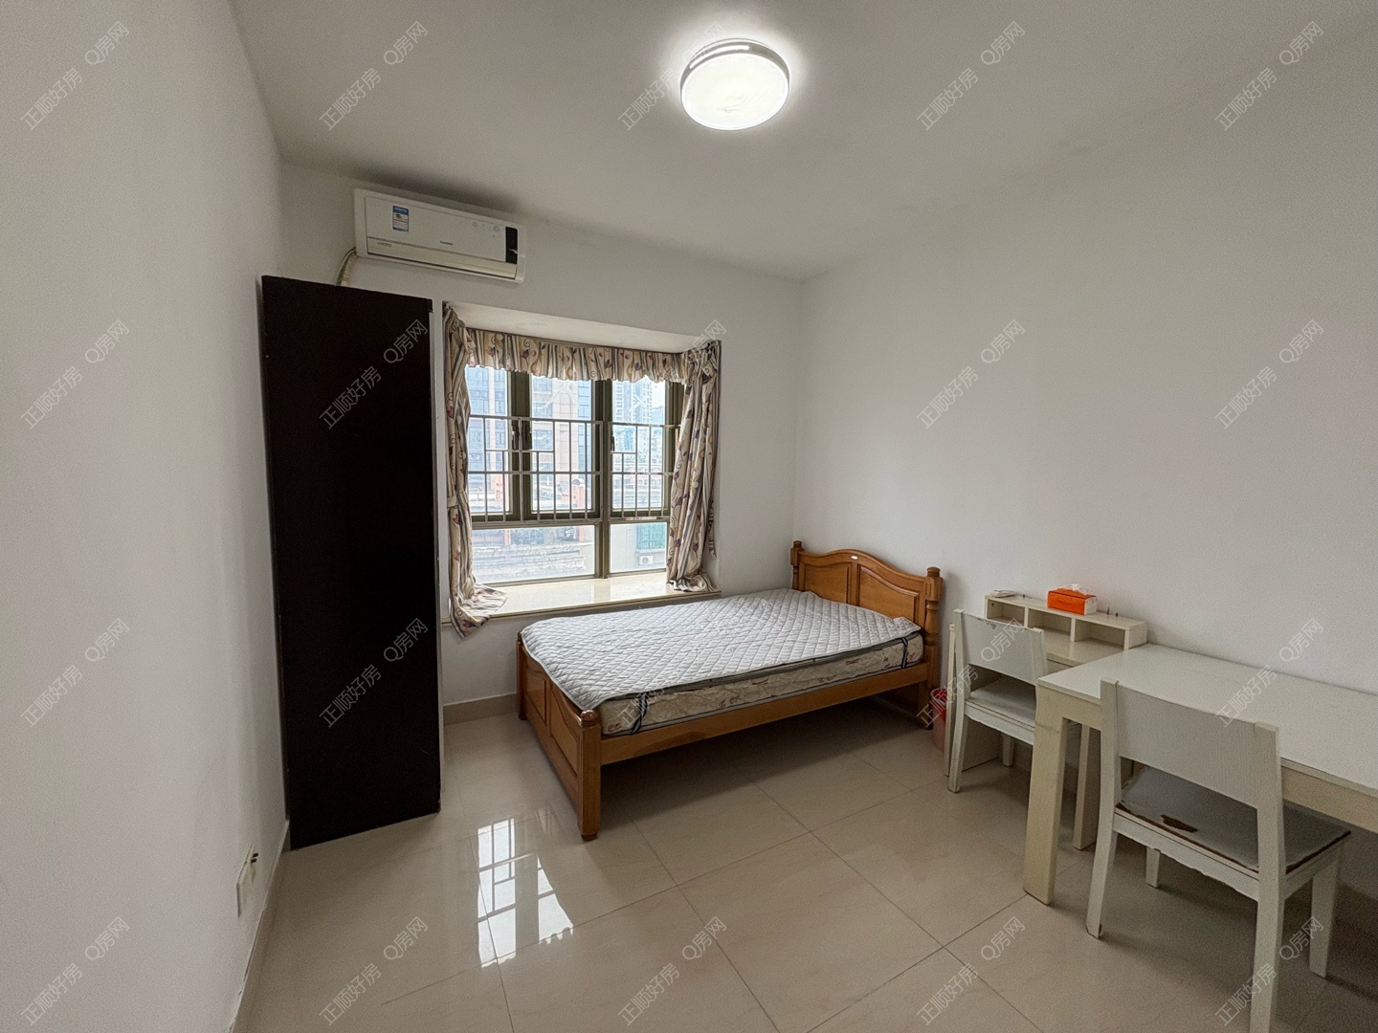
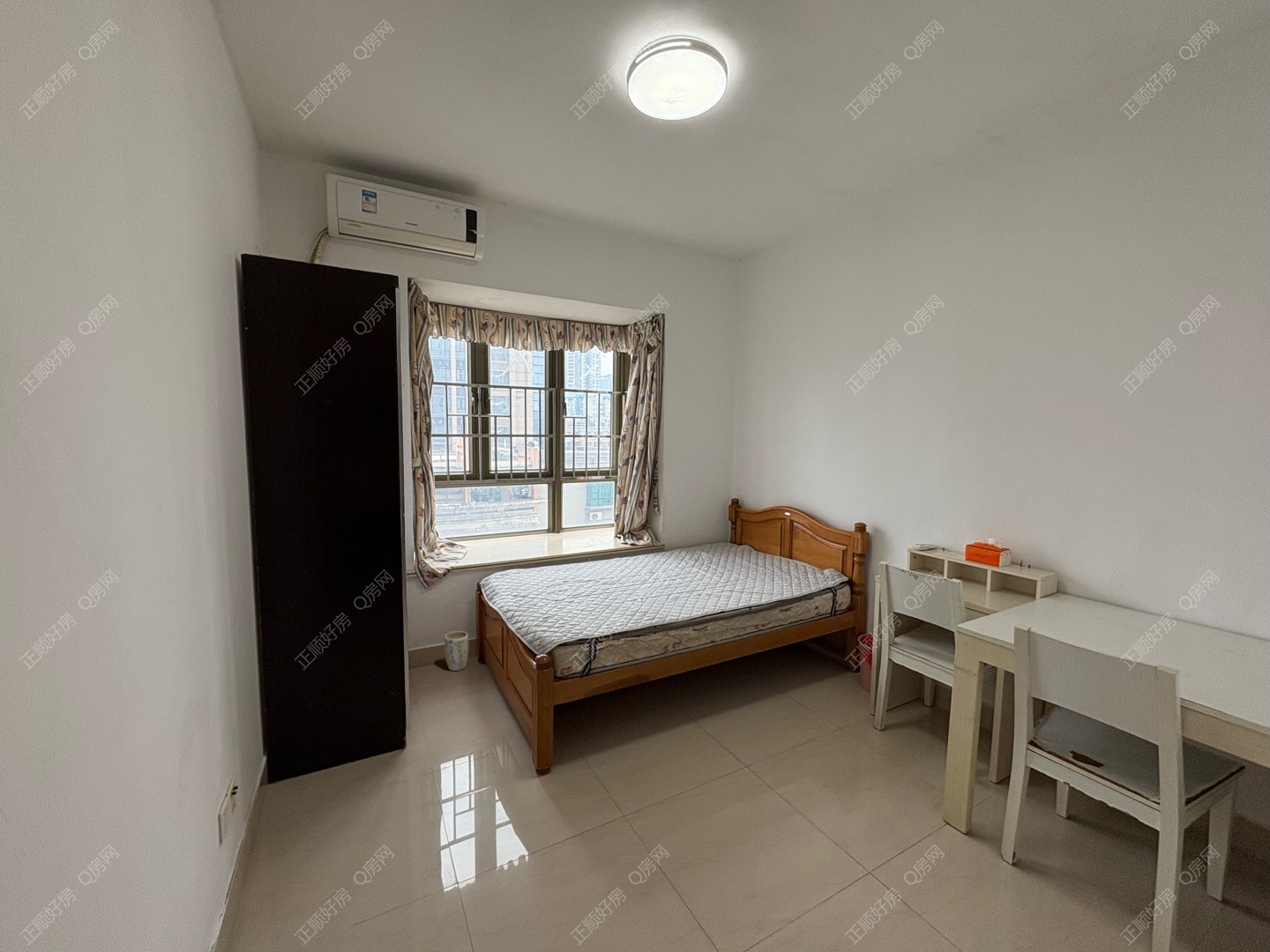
+ plant pot [444,630,469,672]
